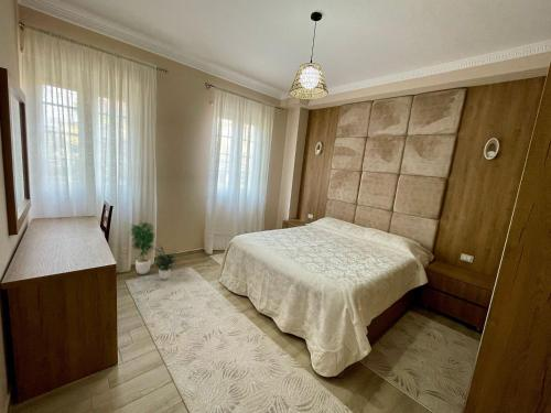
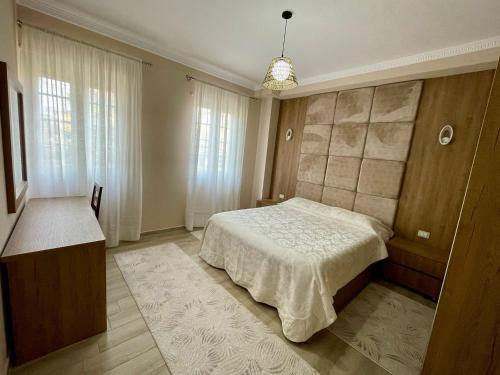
- potted plant [128,218,179,281]
